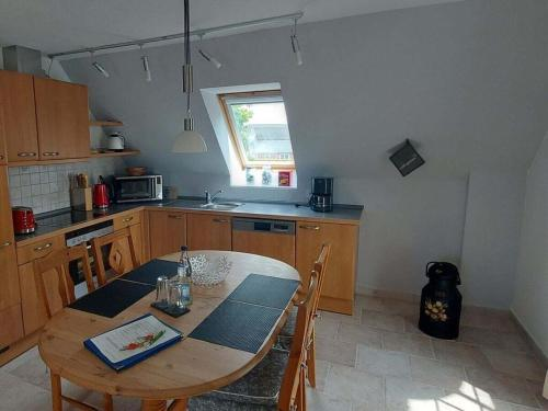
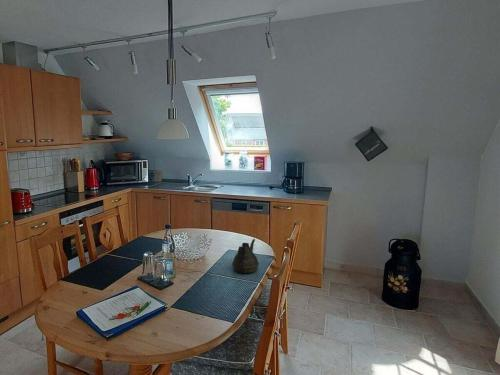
+ teapot [231,238,260,274]
